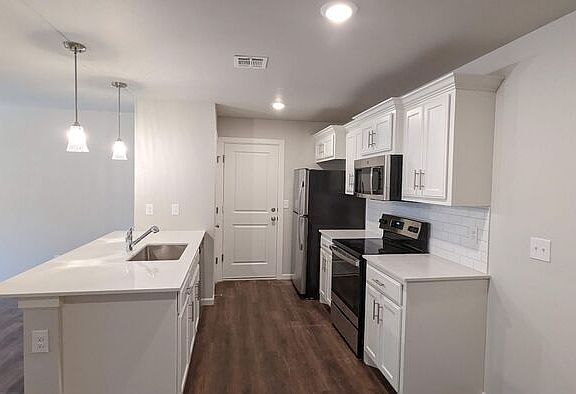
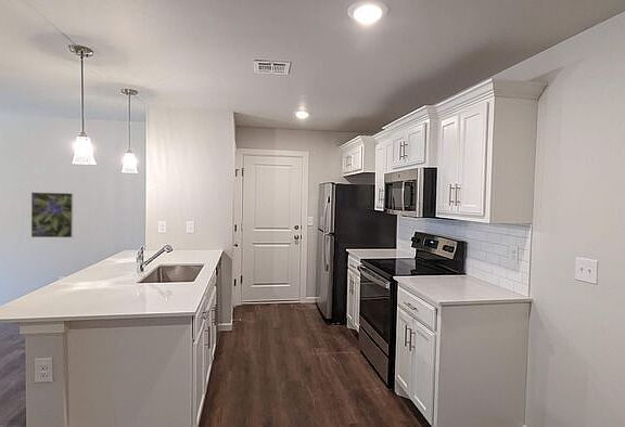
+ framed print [30,191,74,238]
